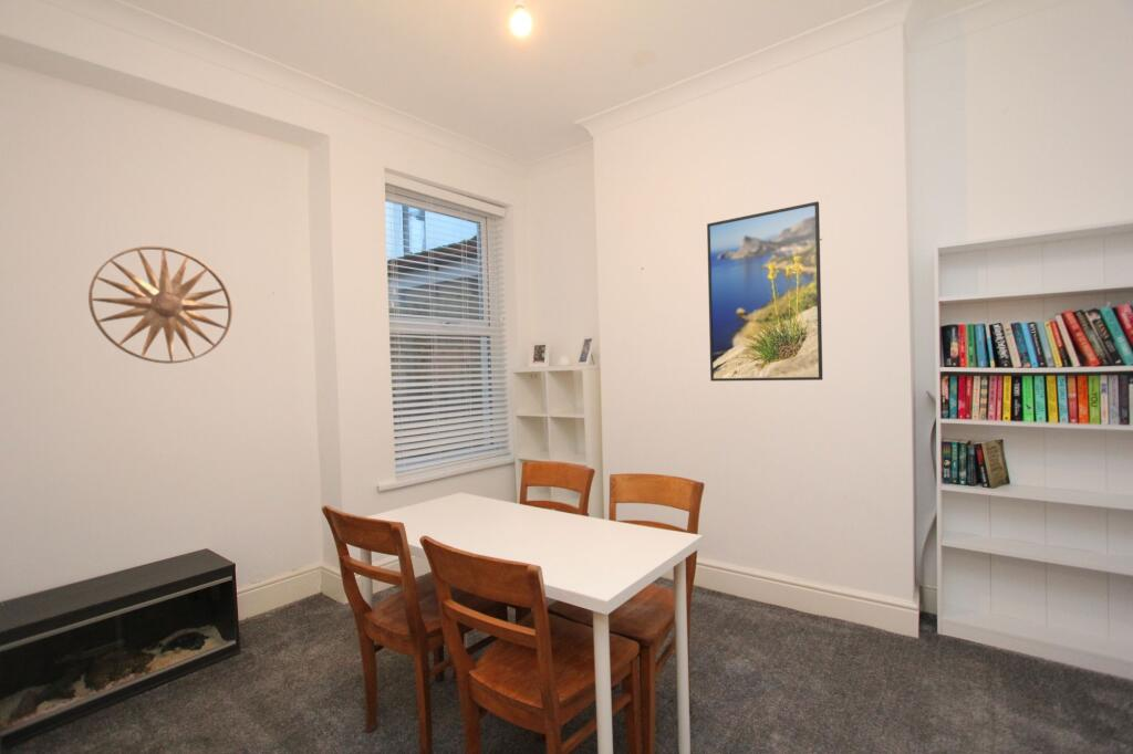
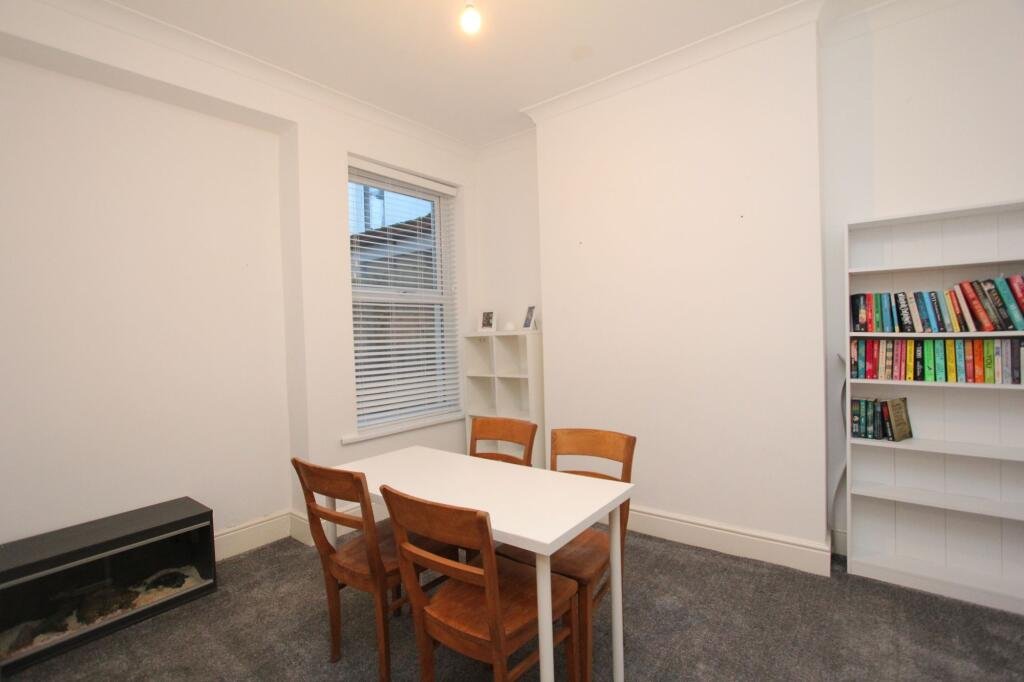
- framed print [706,200,823,383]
- wall art [87,245,233,365]
